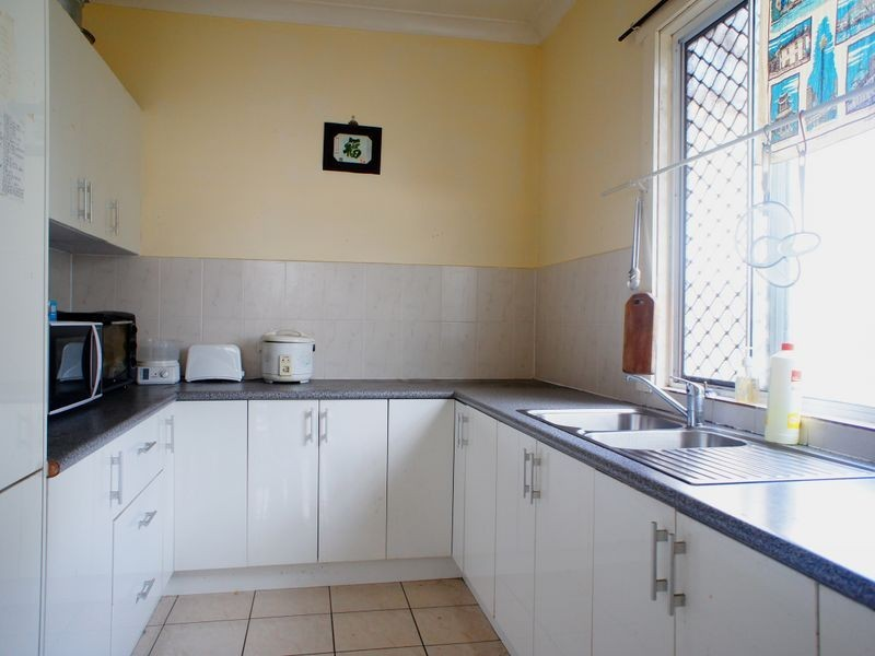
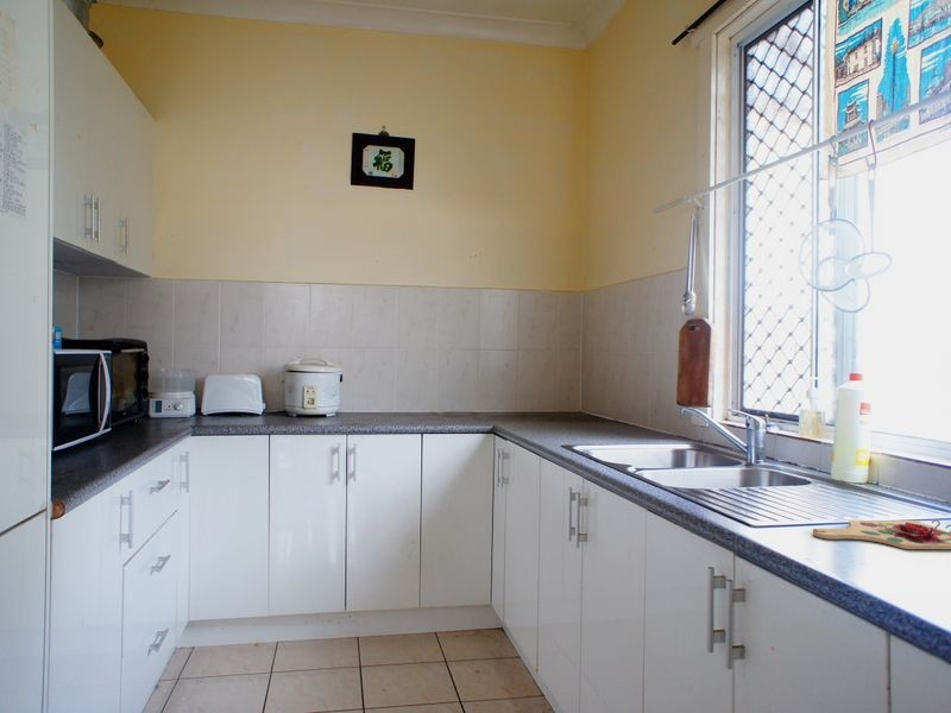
+ cutting board [812,518,951,550]
